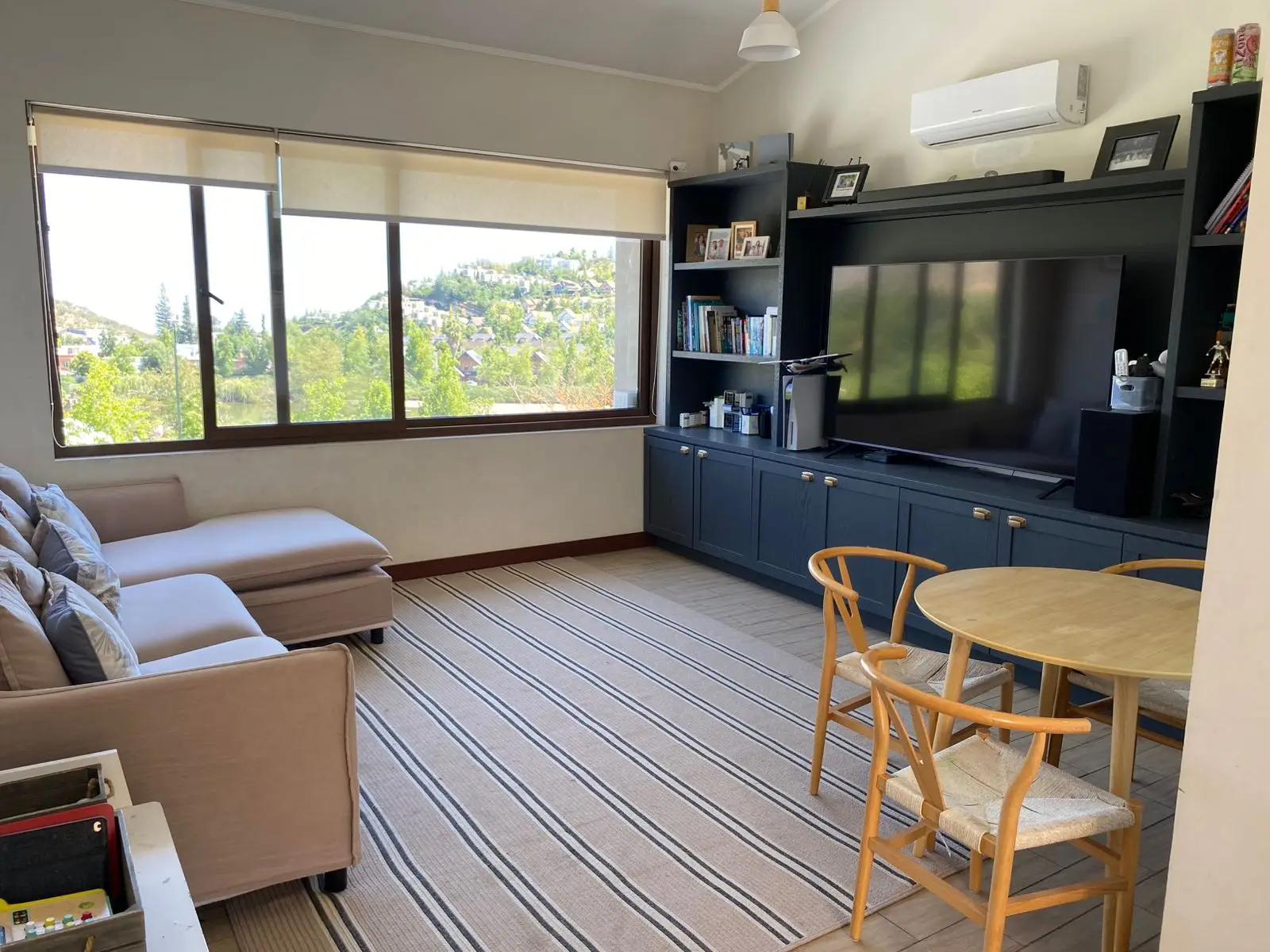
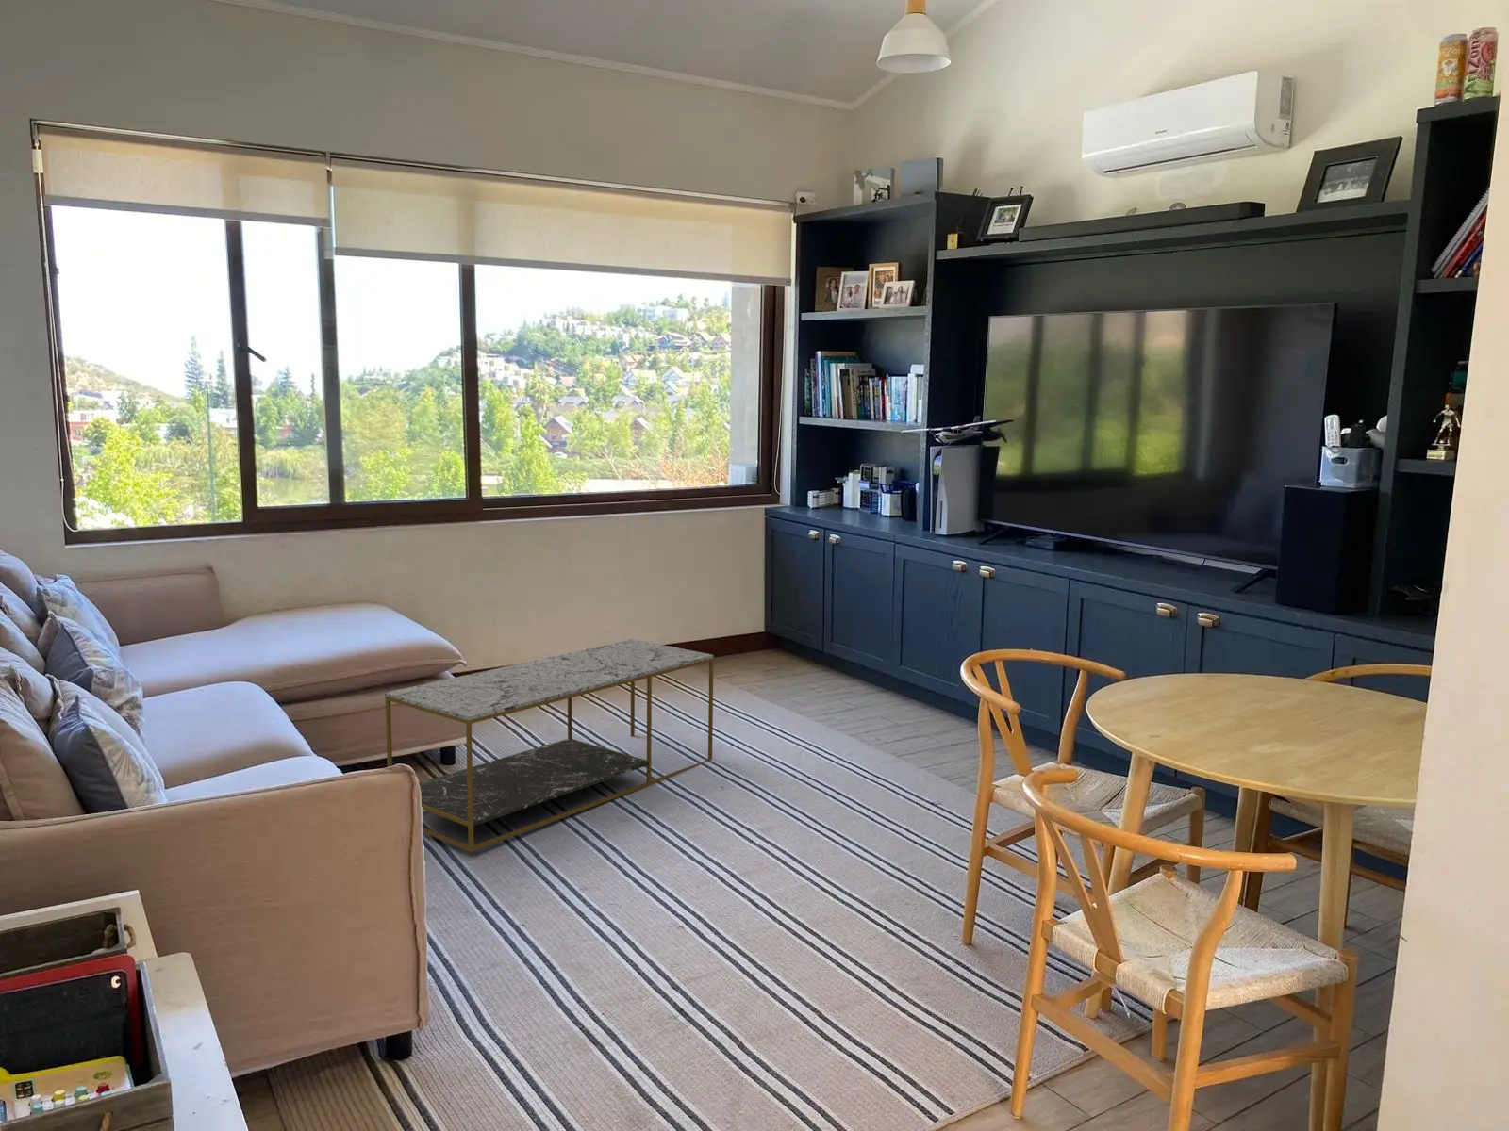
+ coffee table [384,638,715,853]
